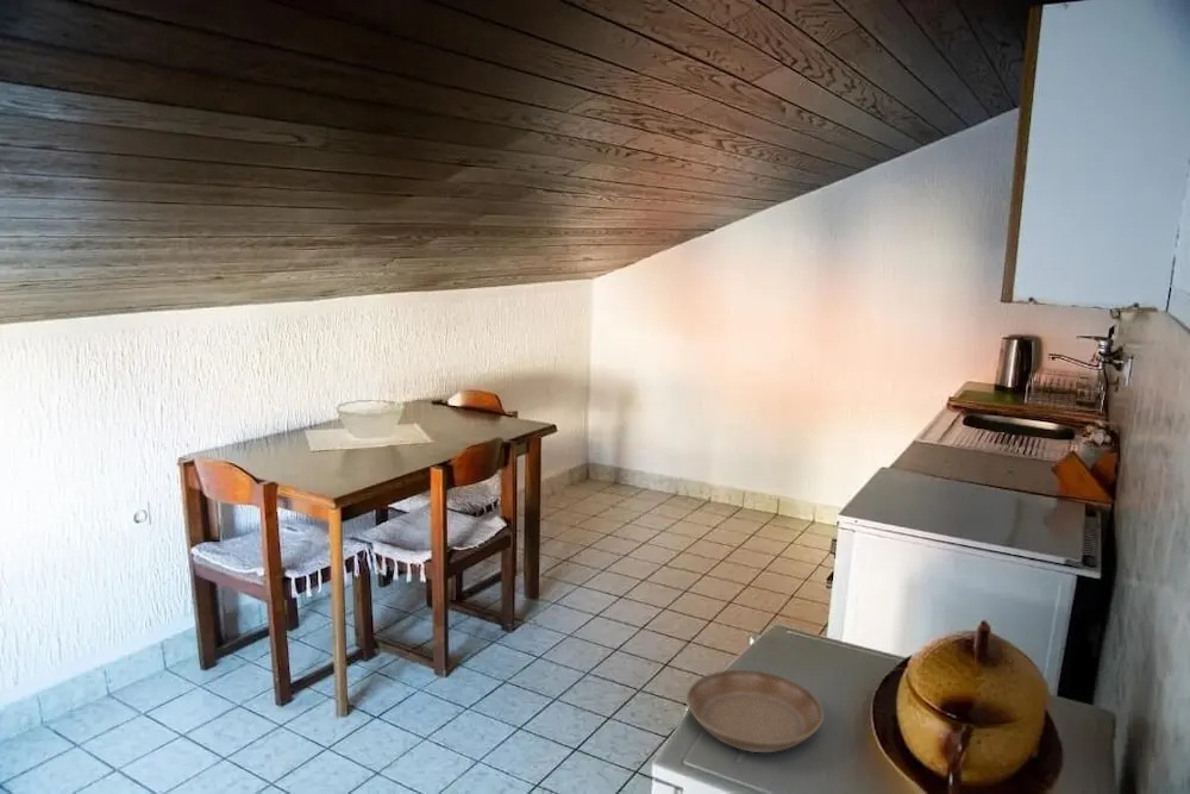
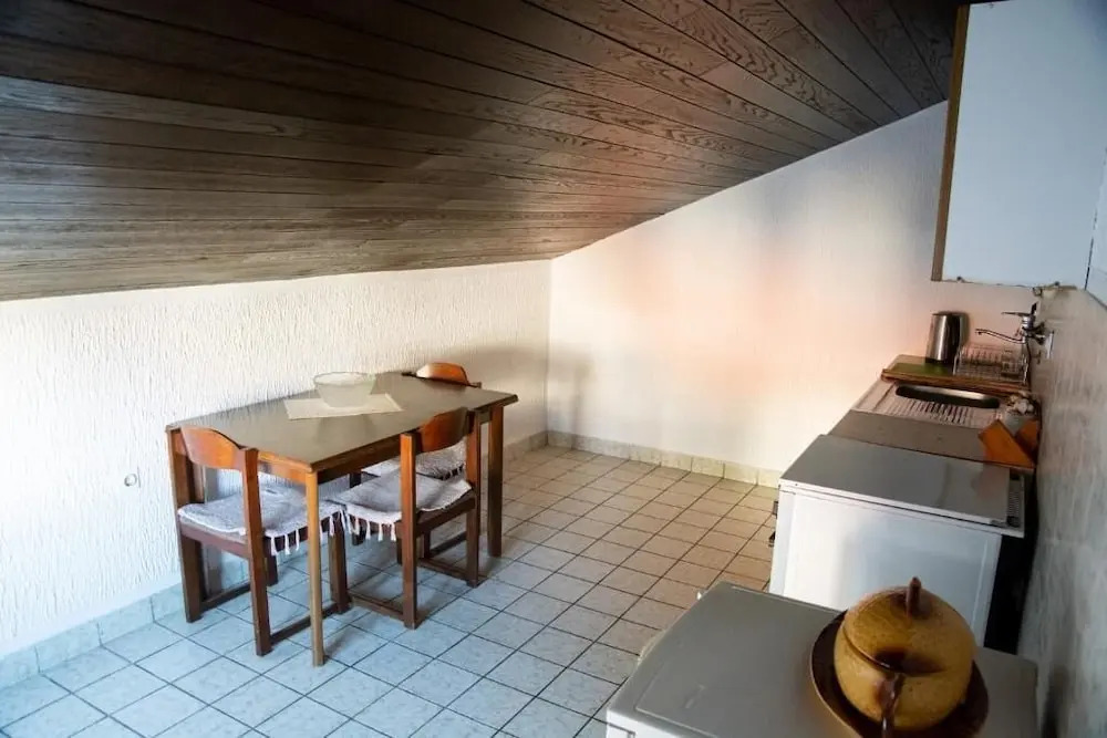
- saucer [685,669,825,754]
